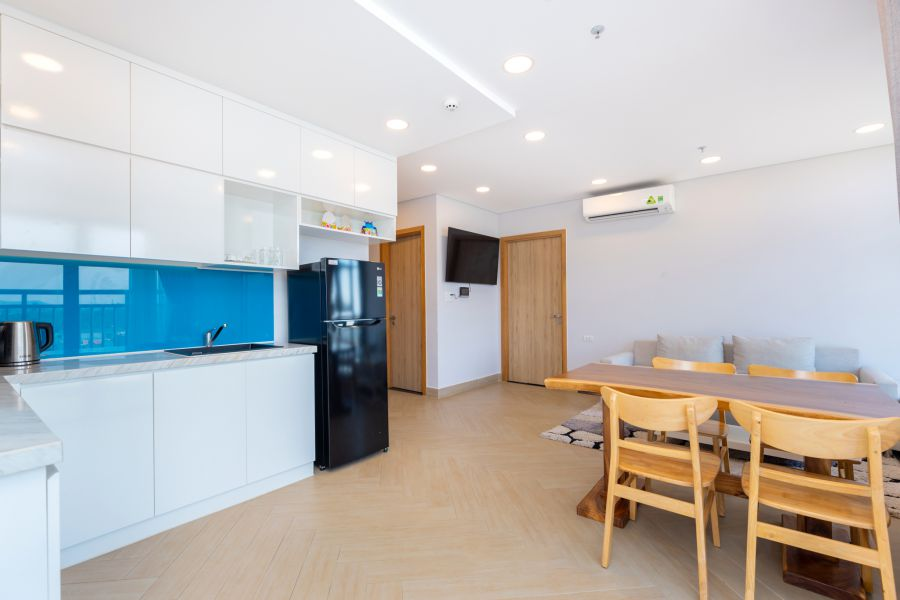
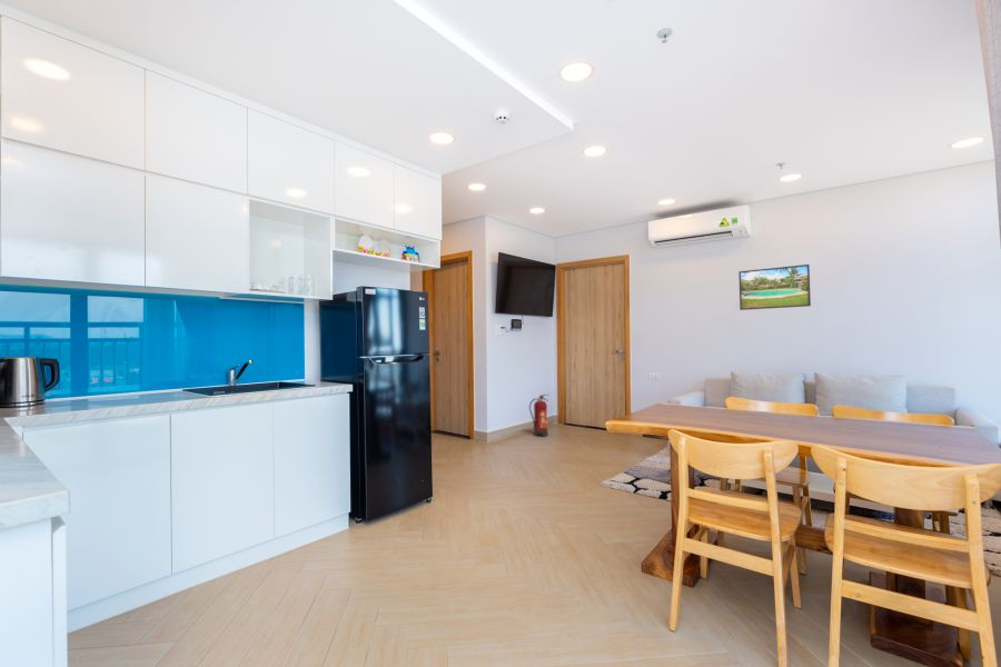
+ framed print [737,263,812,311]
+ fire extinguisher [528,394,549,438]
